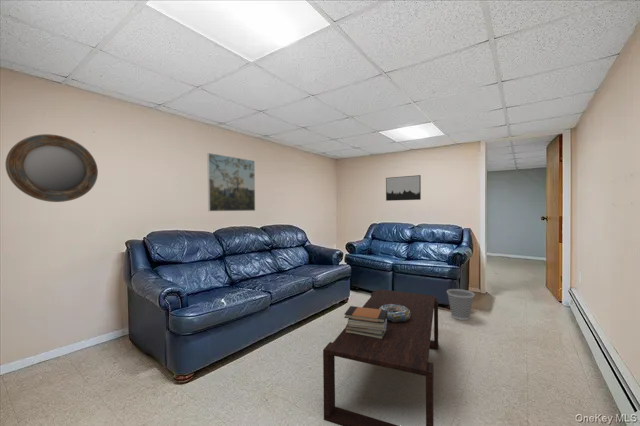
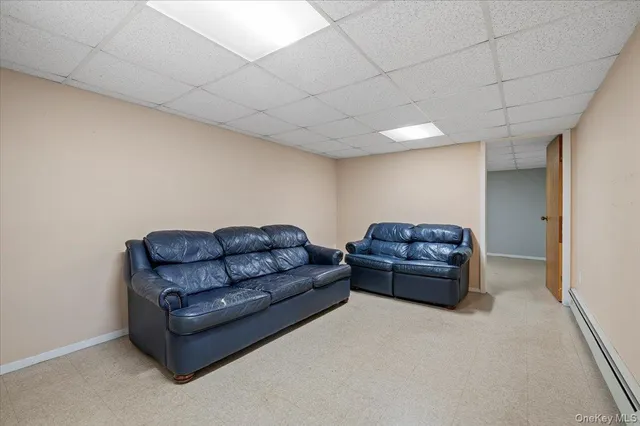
- wall art [385,174,422,202]
- wastebasket [446,288,476,321]
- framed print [206,152,256,212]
- home mirror [5,133,99,203]
- book stack [343,305,388,339]
- coffee table [322,288,439,426]
- decorative bowl [379,304,411,322]
